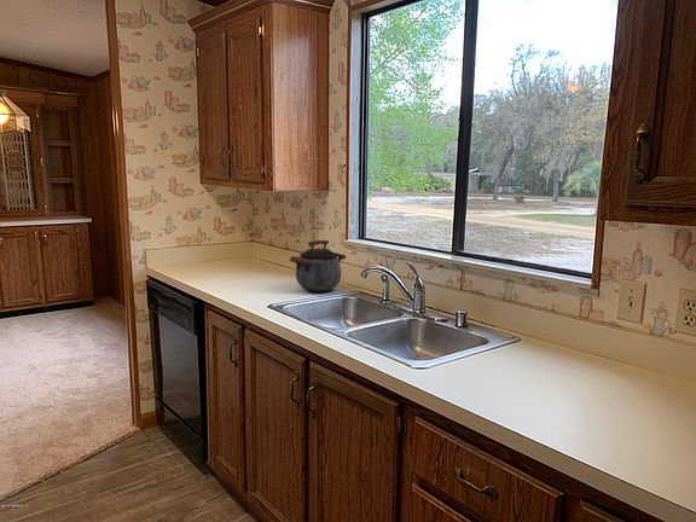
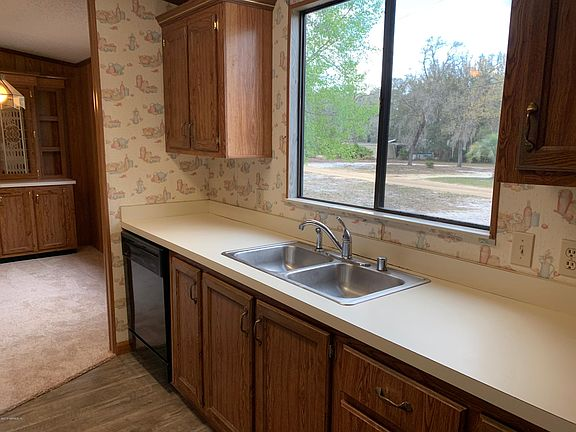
- kettle [289,239,347,292]
